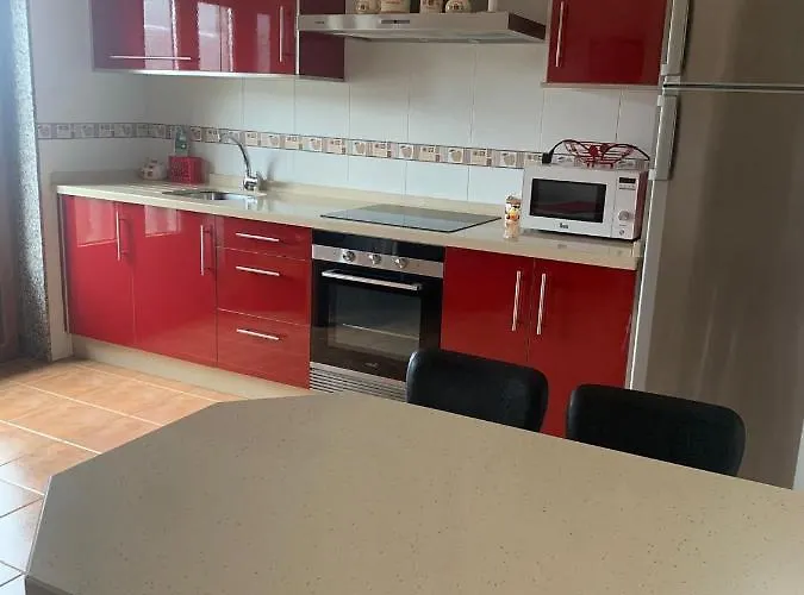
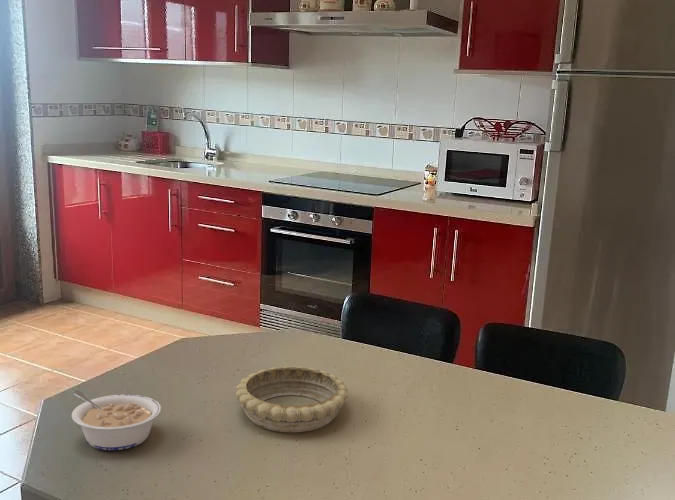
+ legume [70,389,162,451]
+ decorative bowl [235,365,349,433]
